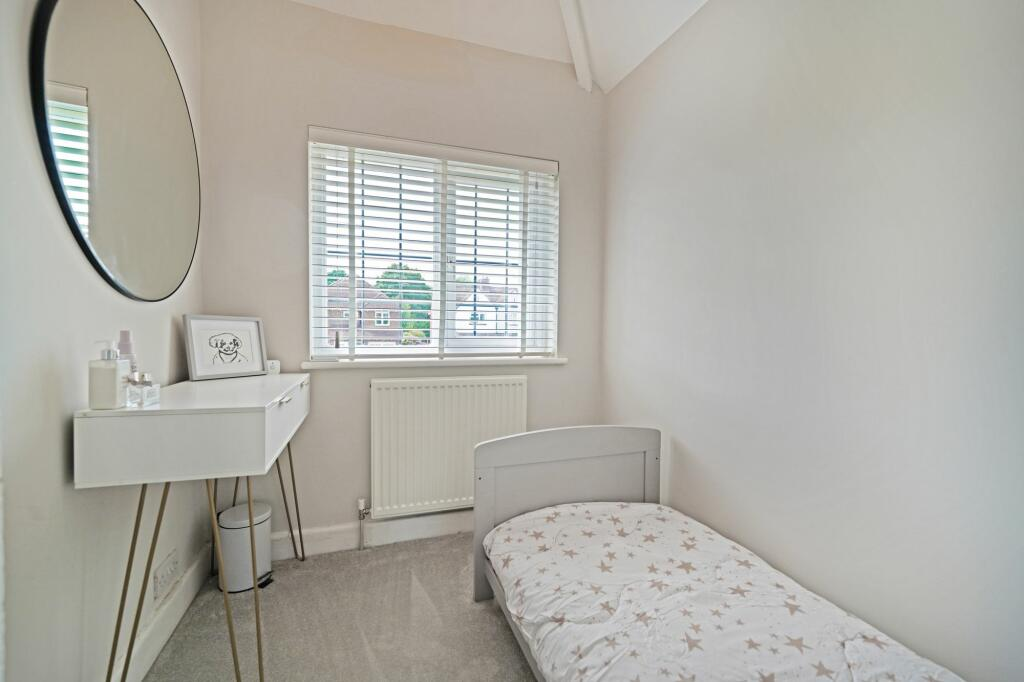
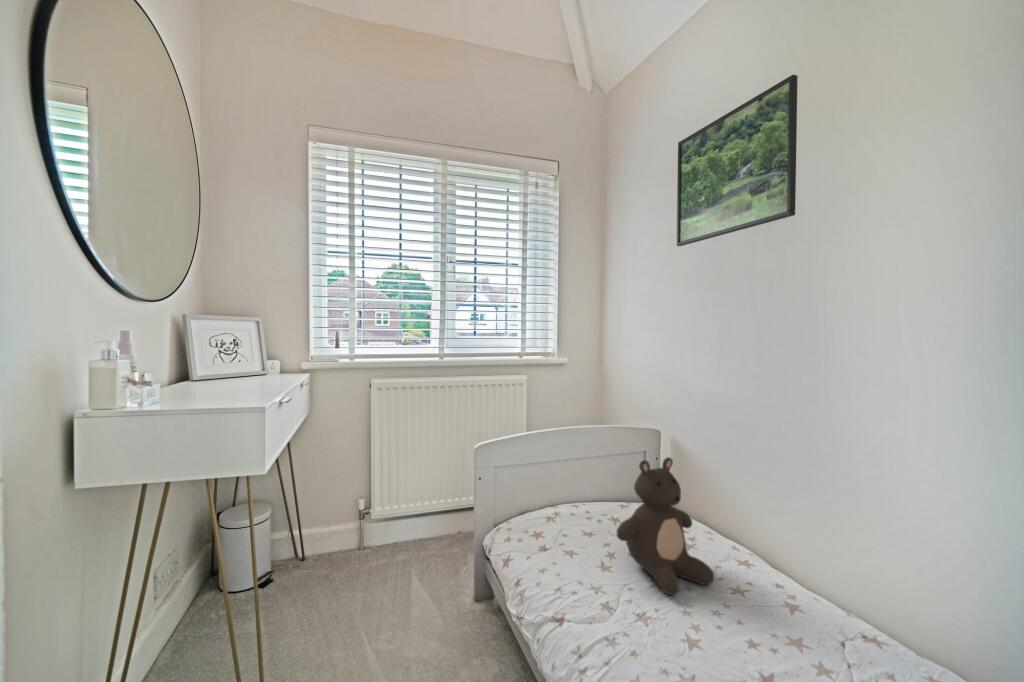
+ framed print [676,74,799,247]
+ teddy bear [616,456,715,596]
